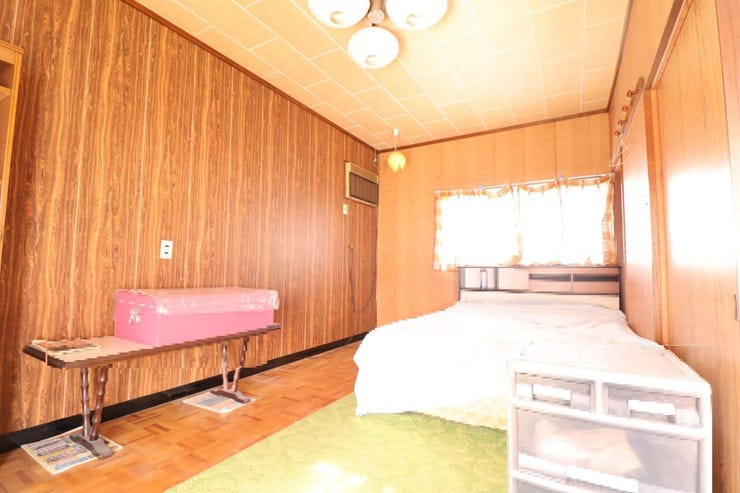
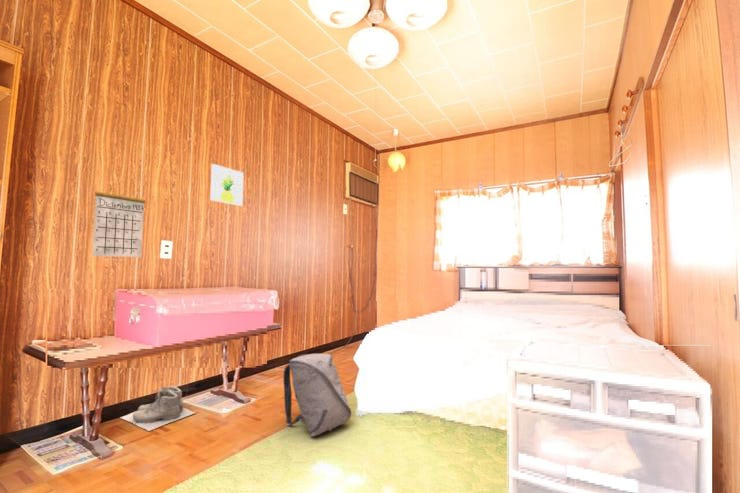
+ boots [119,385,196,432]
+ calendar [91,181,146,258]
+ wall art [209,163,245,207]
+ backpack [282,353,352,438]
